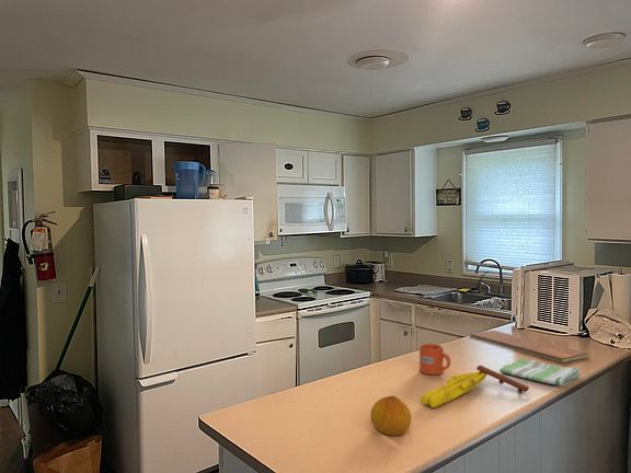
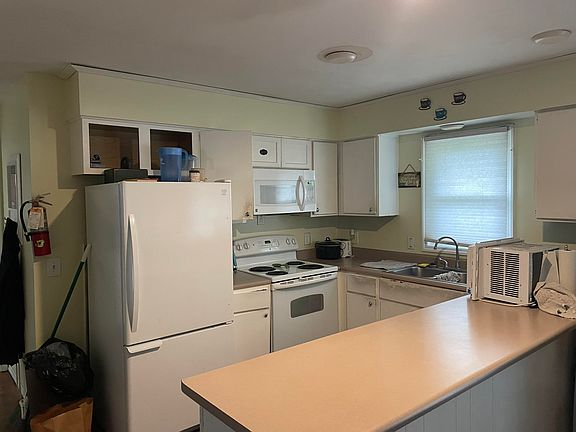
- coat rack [420,365,530,409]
- chopping board [469,330,589,364]
- fruit [369,395,412,437]
- mug [418,343,451,377]
- dish towel [498,358,581,388]
